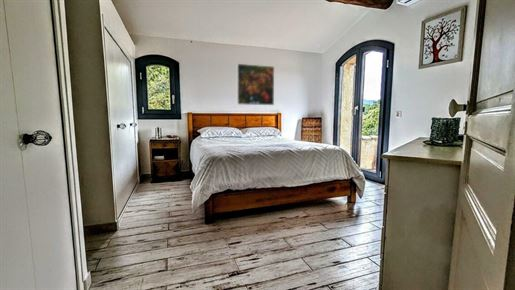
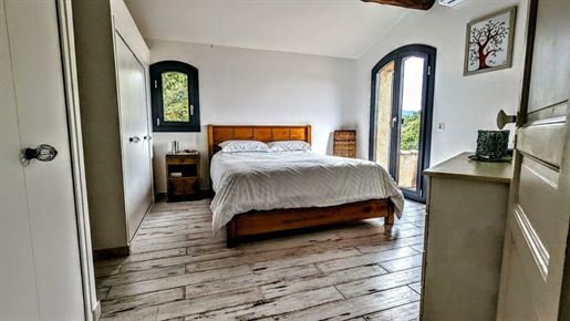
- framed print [236,63,275,106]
